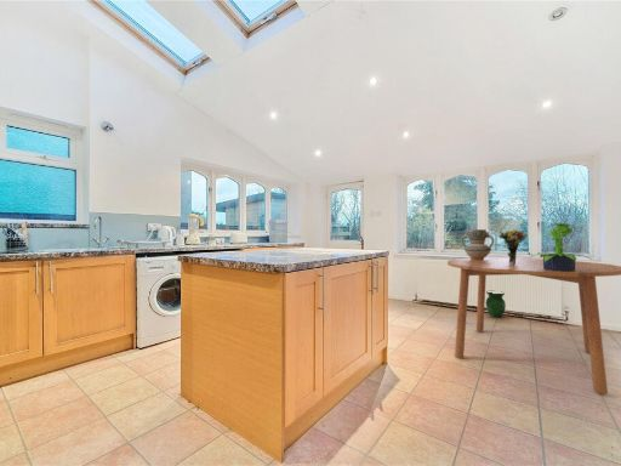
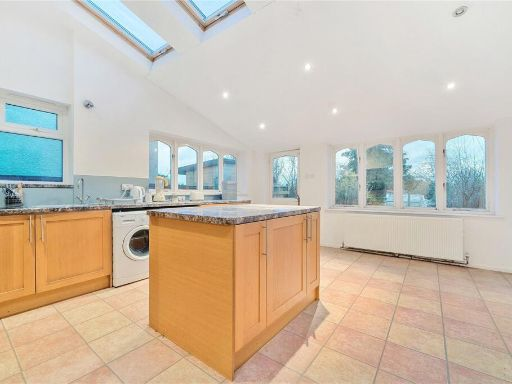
- dining table [446,257,621,396]
- bouquet [492,228,529,263]
- vase [485,290,507,319]
- potted plant [529,222,594,271]
- ceramic jug [460,228,495,260]
